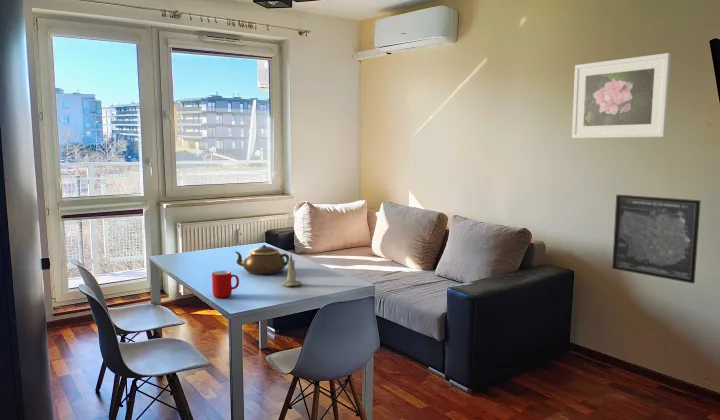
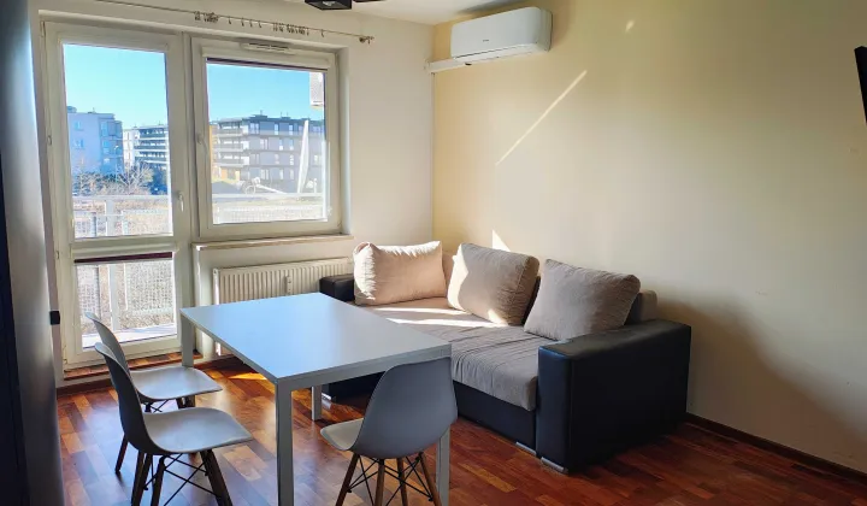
- wall art [611,194,702,285]
- teapot [234,244,290,275]
- cup [211,270,240,299]
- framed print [571,52,671,139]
- candle [282,254,303,287]
